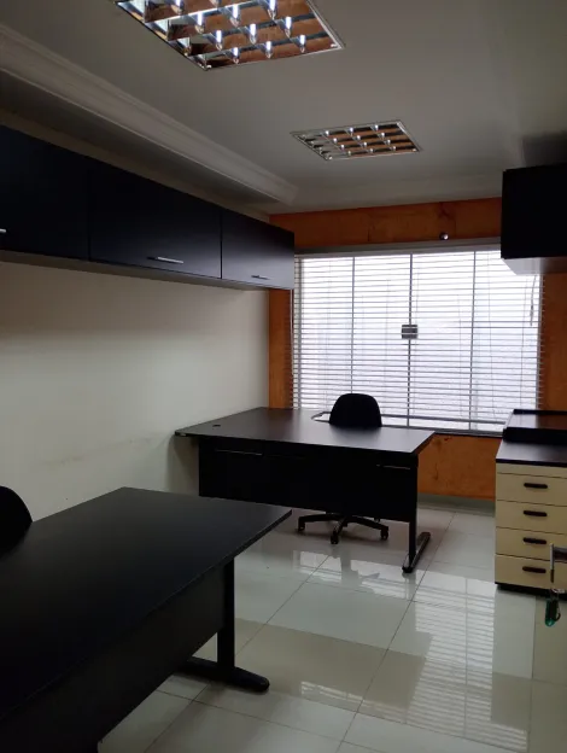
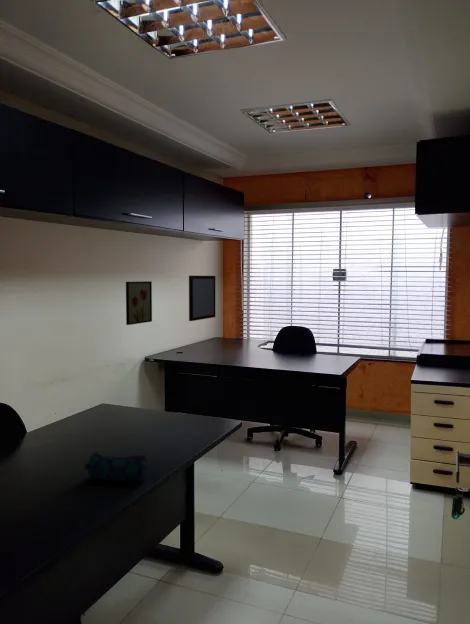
+ pencil case [84,451,148,482]
+ writing board [188,275,216,322]
+ wall art [125,280,153,326]
